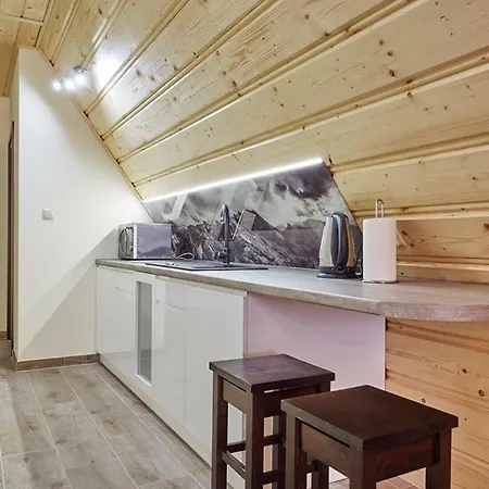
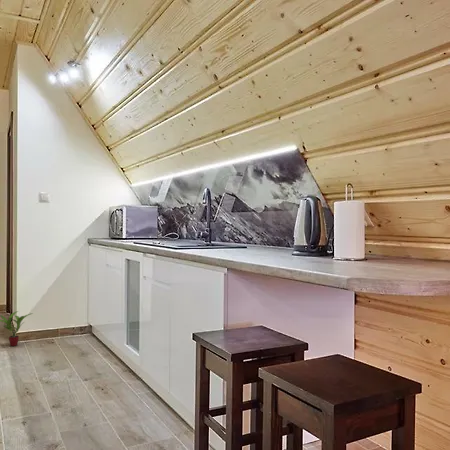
+ potted plant [0,310,34,347]
